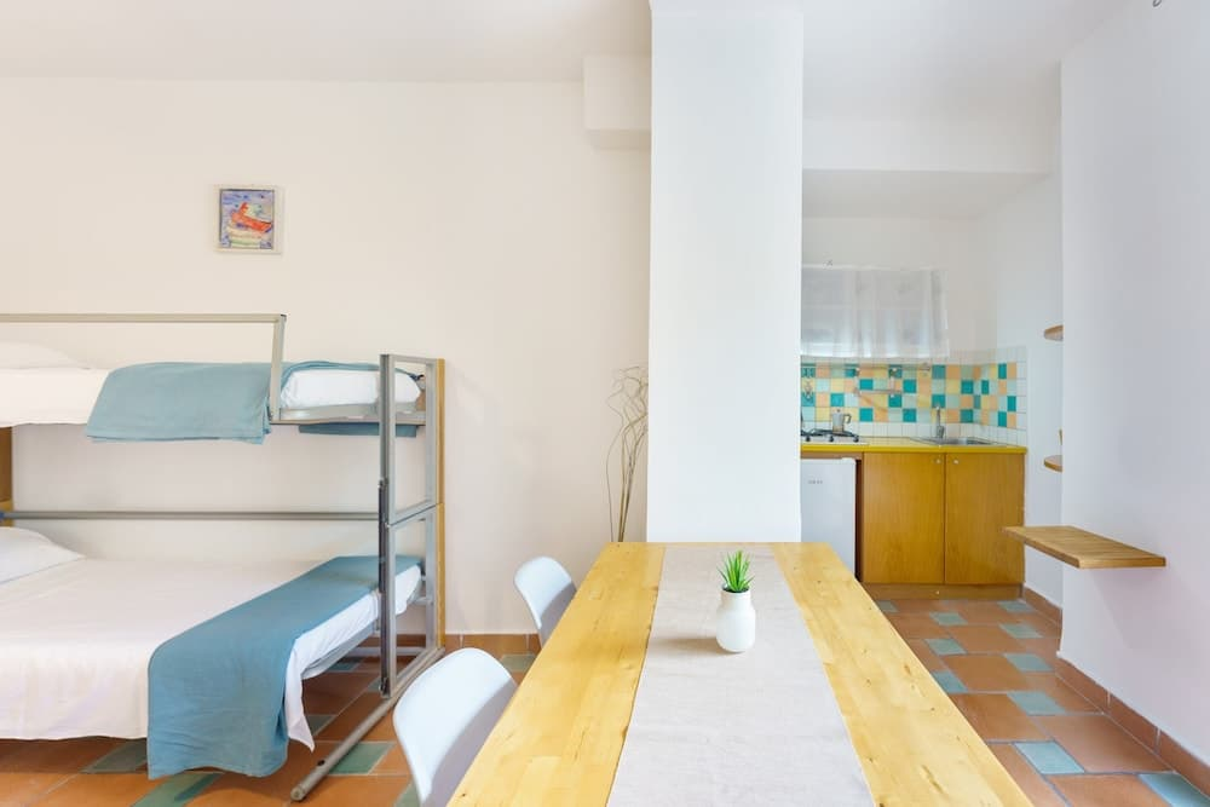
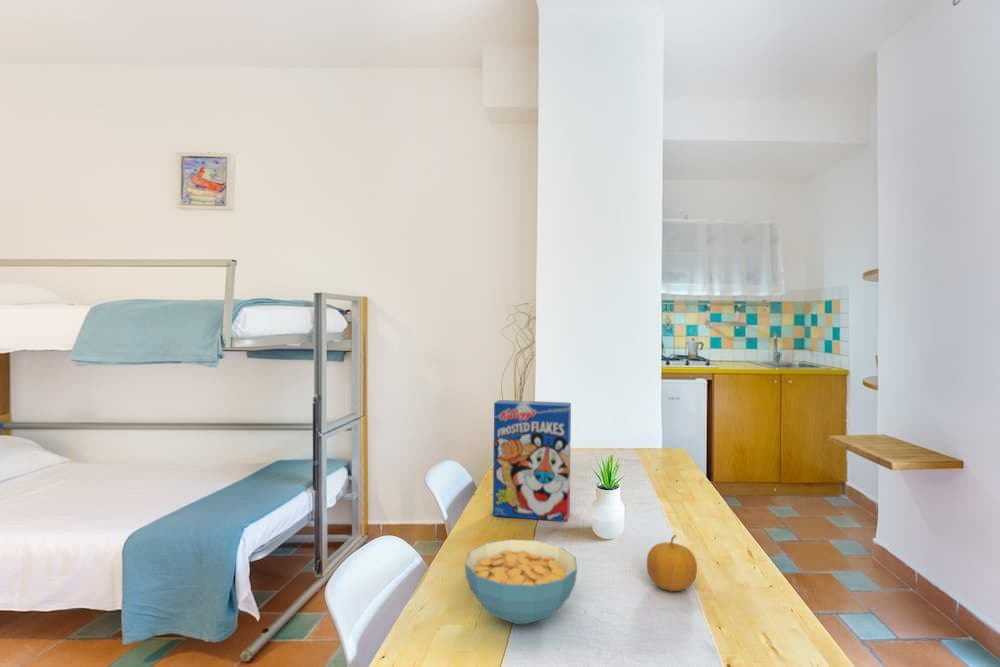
+ cereal bowl [464,538,578,625]
+ fruit [646,534,698,592]
+ cereal box [492,399,572,523]
